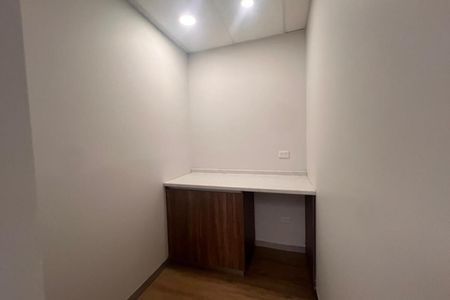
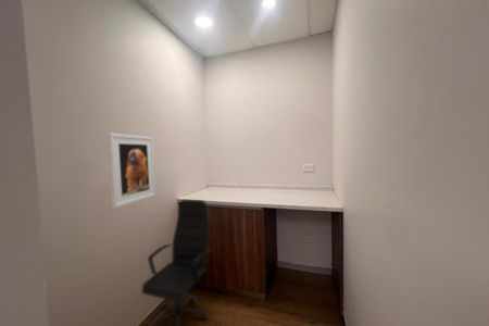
+ office chair [141,199,213,326]
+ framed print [106,131,156,210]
